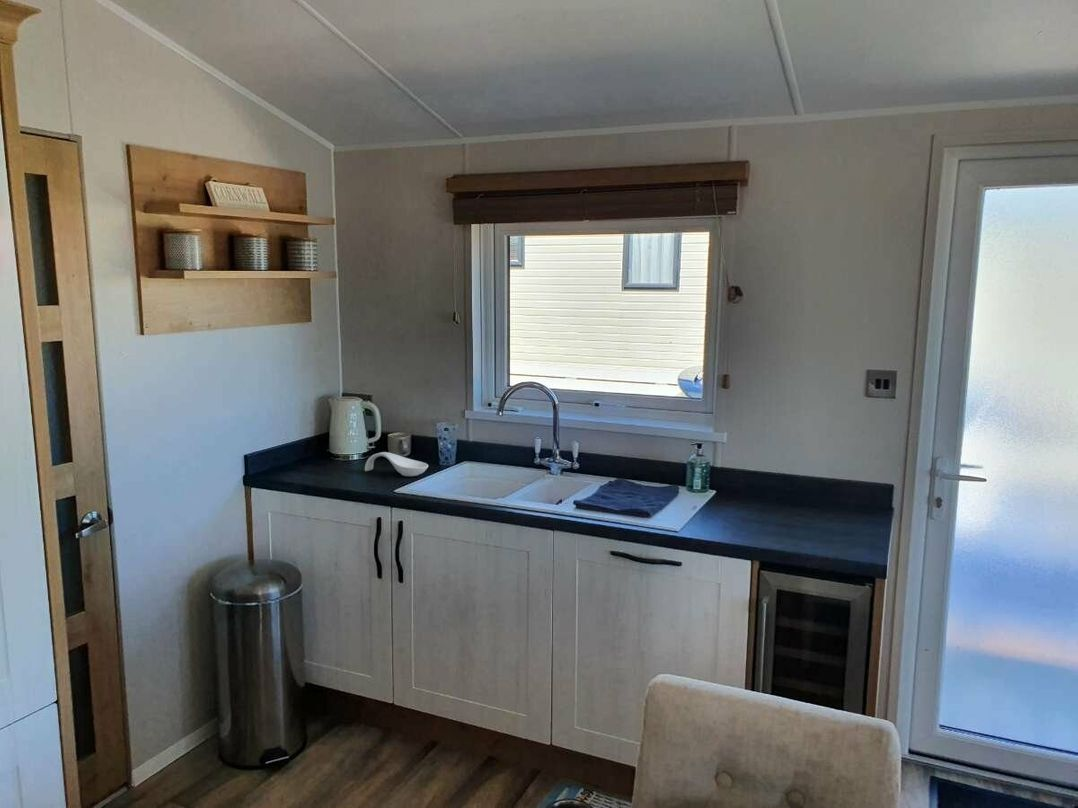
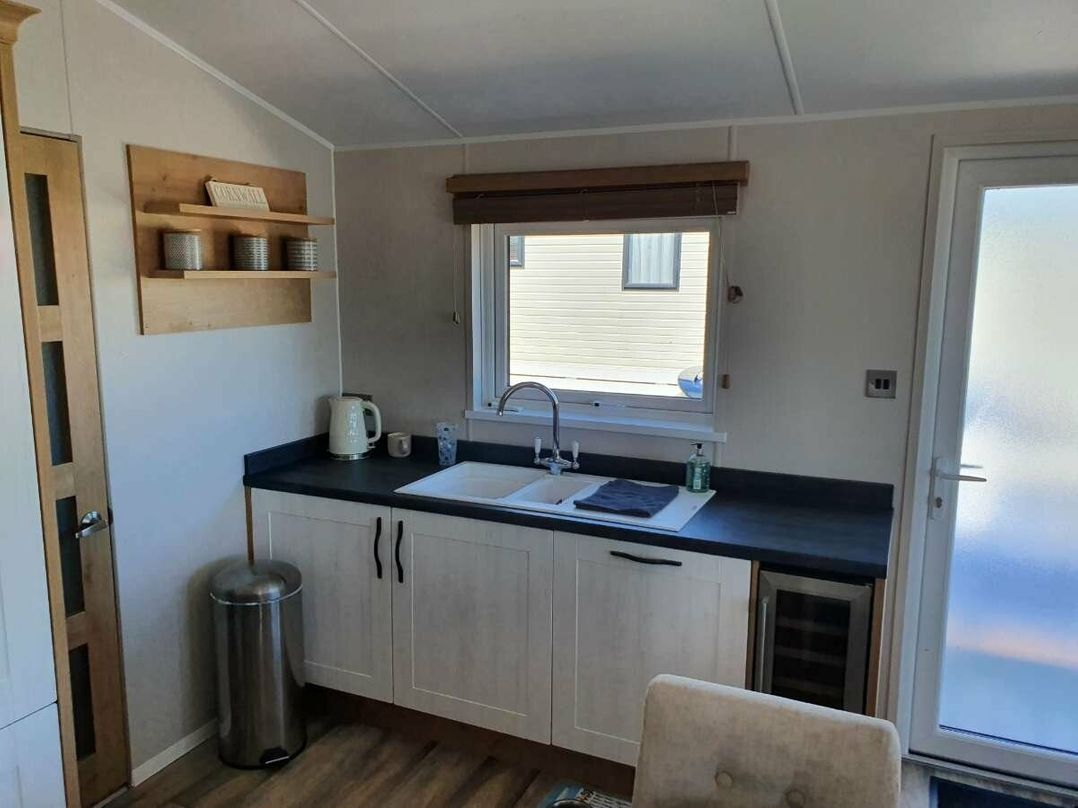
- spoon rest [364,451,429,477]
